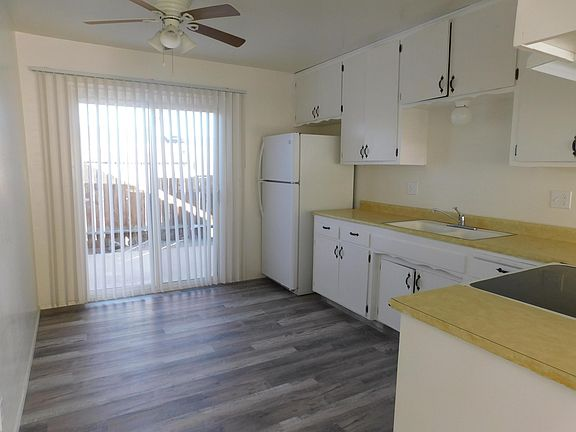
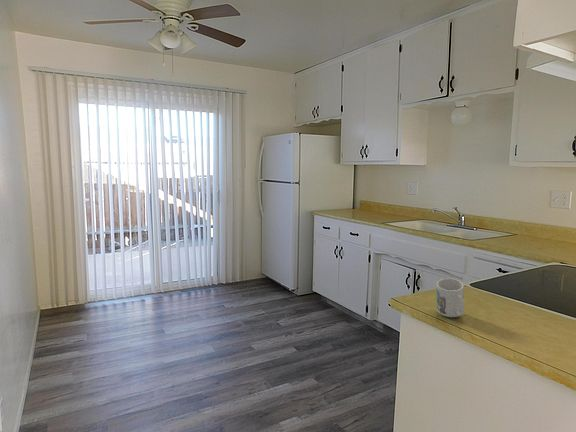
+ mug [436,277,465,318]
